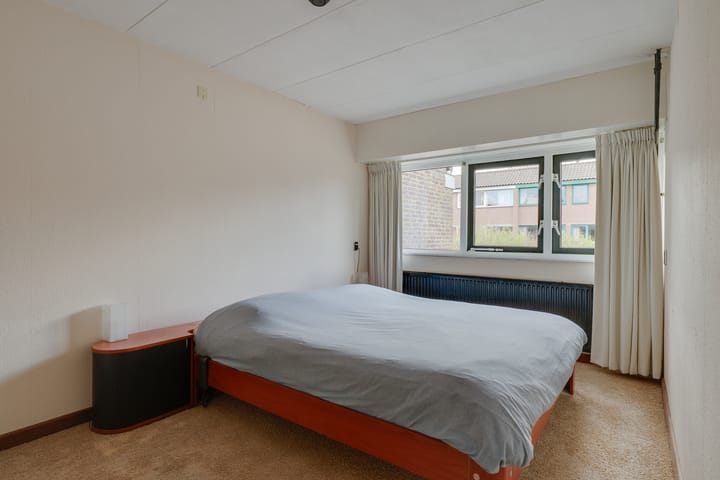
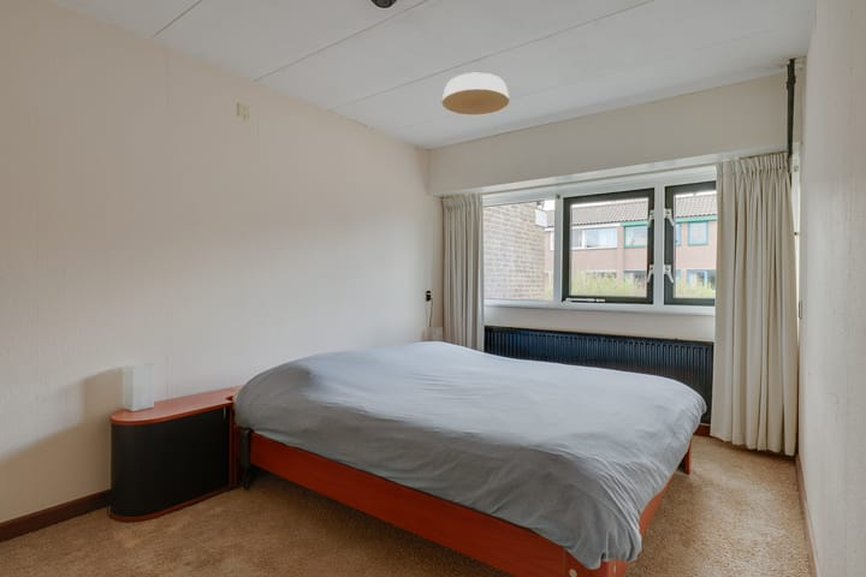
+ ceiling light [440,72,511,117]
